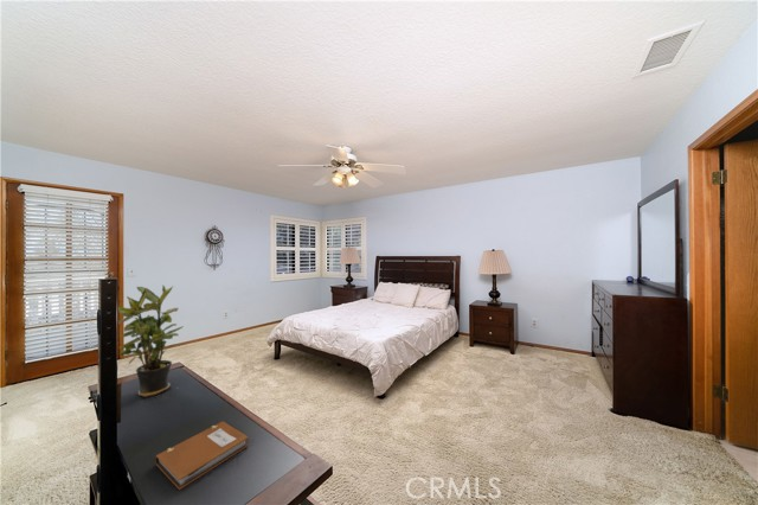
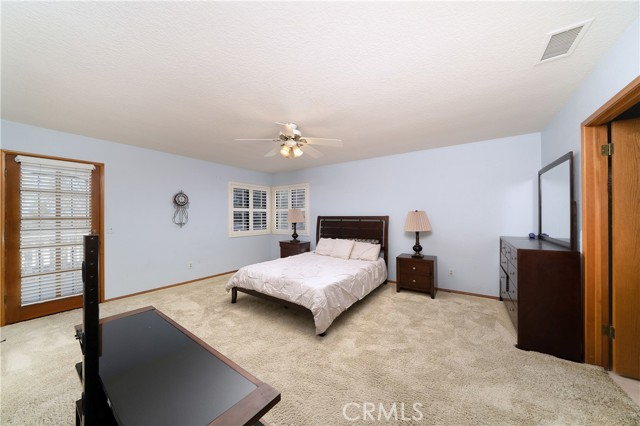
- notebook [154,421,250,491]
- potted plant [117,285,185,398]
